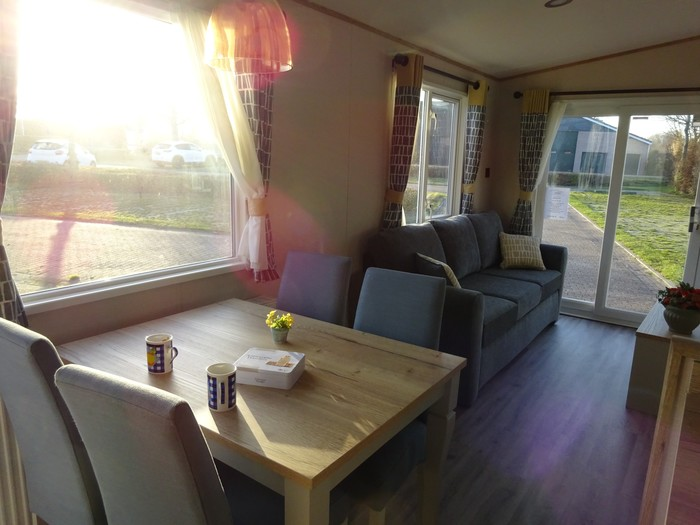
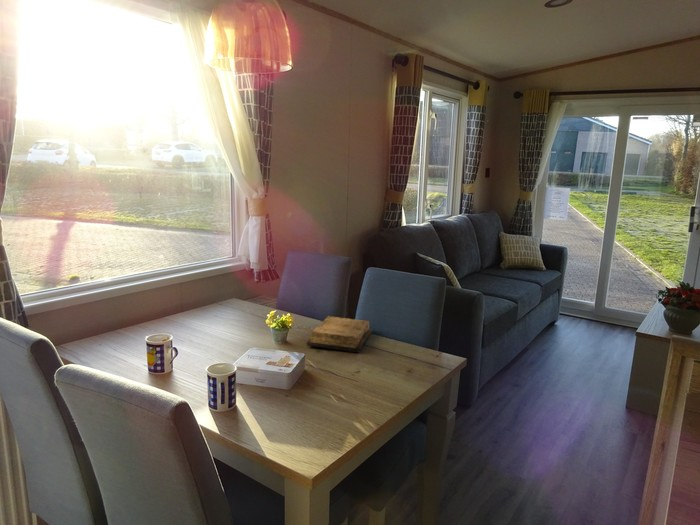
+ diary [306,315,374,354]
